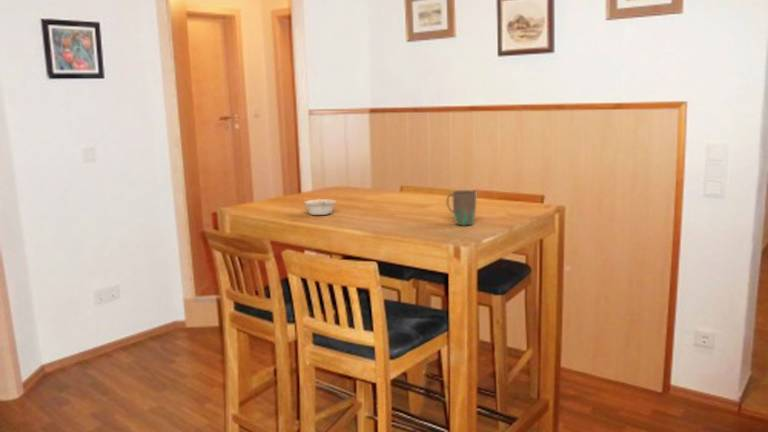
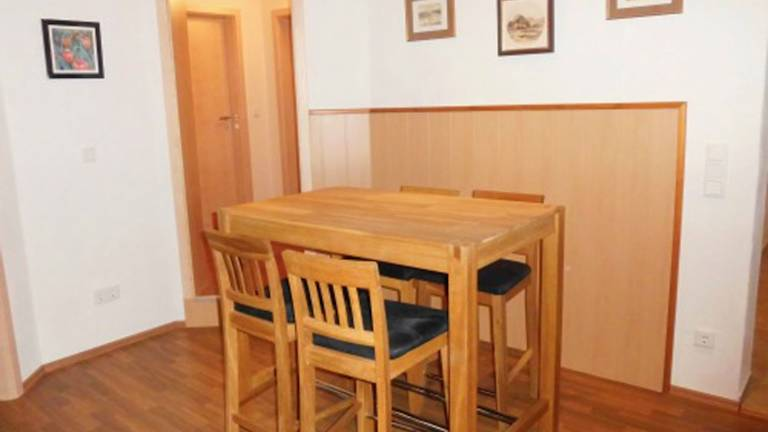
- legume [303,198,337,216]
- mug [445,189,477,227]
